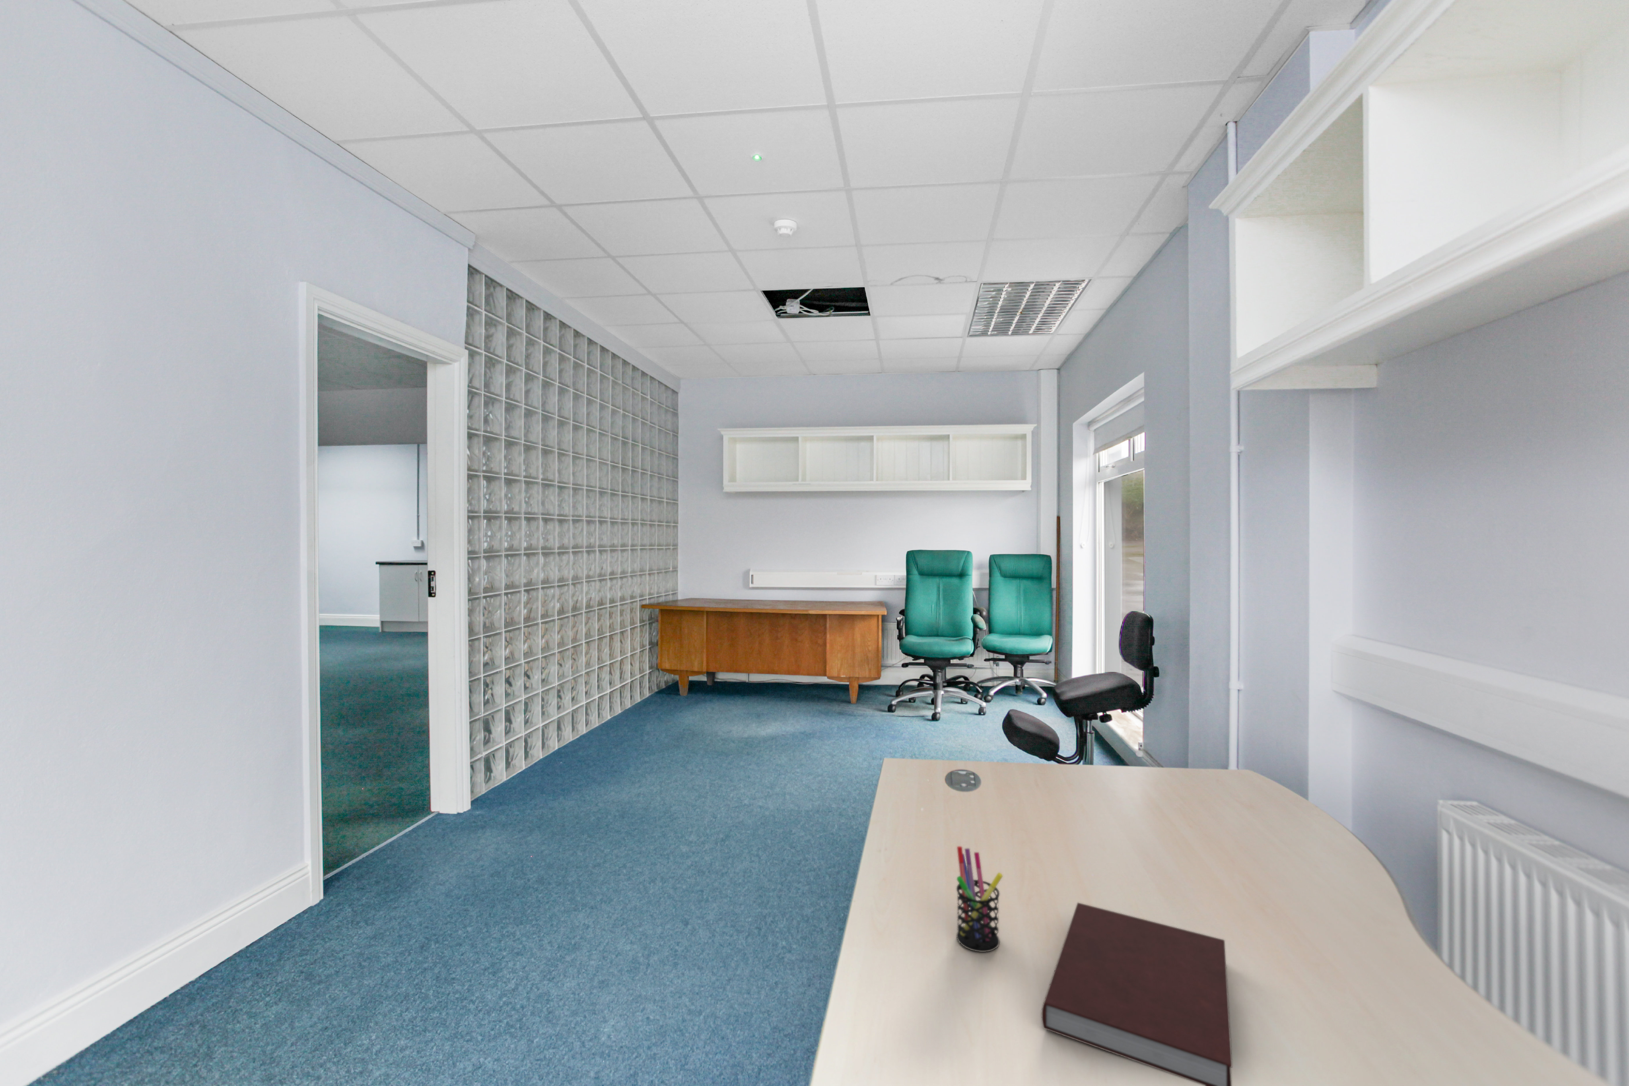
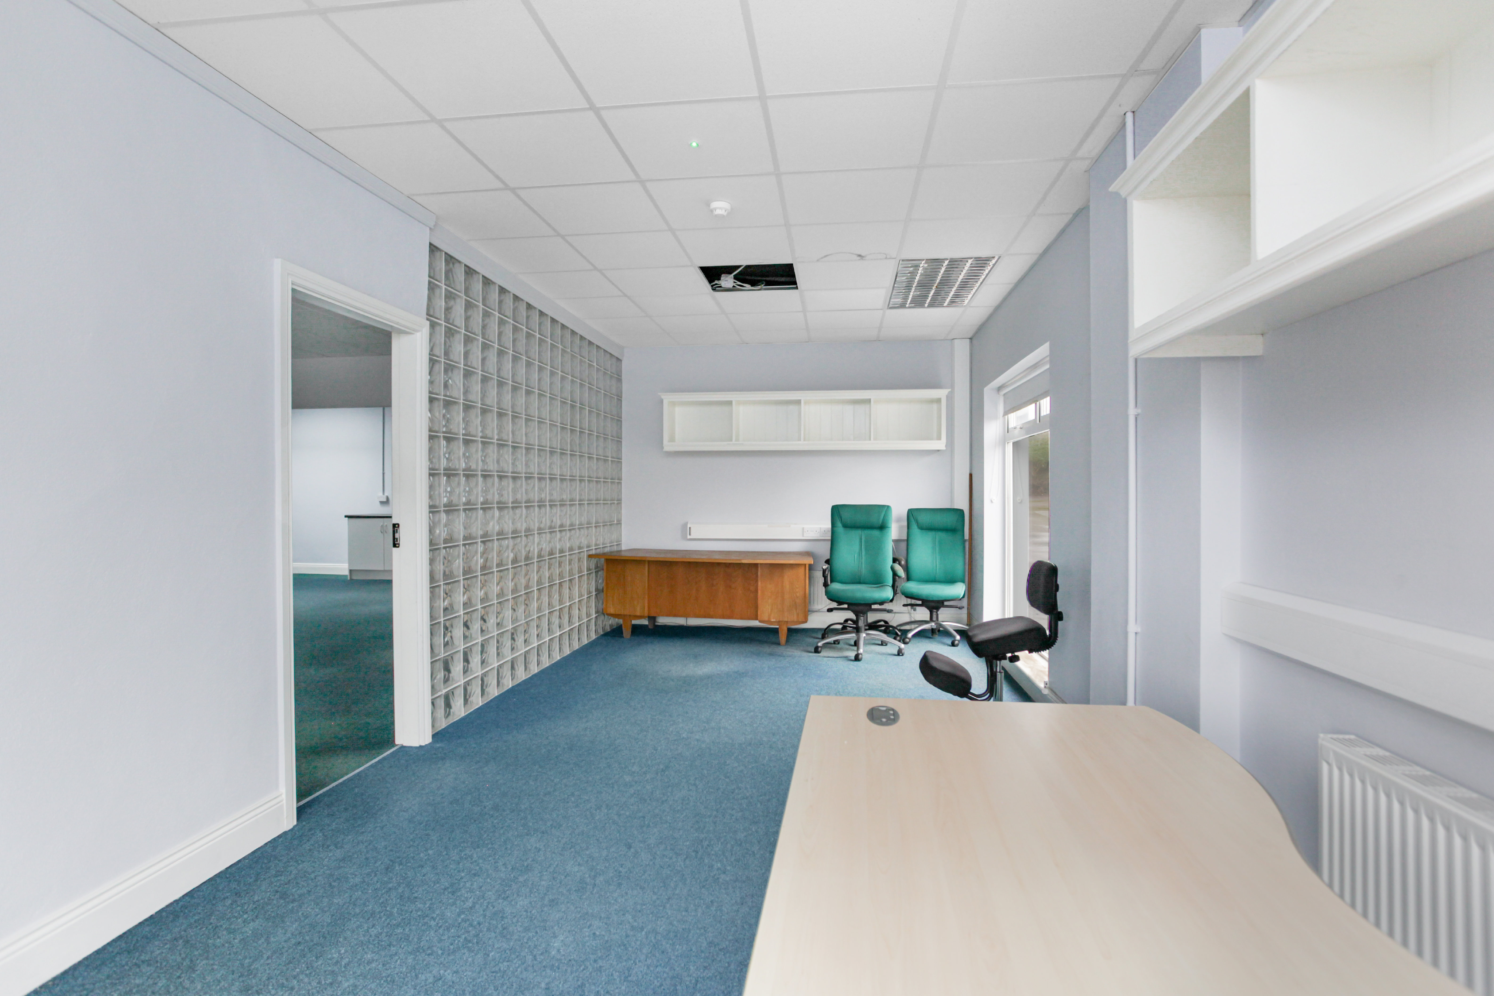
- notebook [1041,902,1233,1086]
- pen holder [956,846,1004,953]
